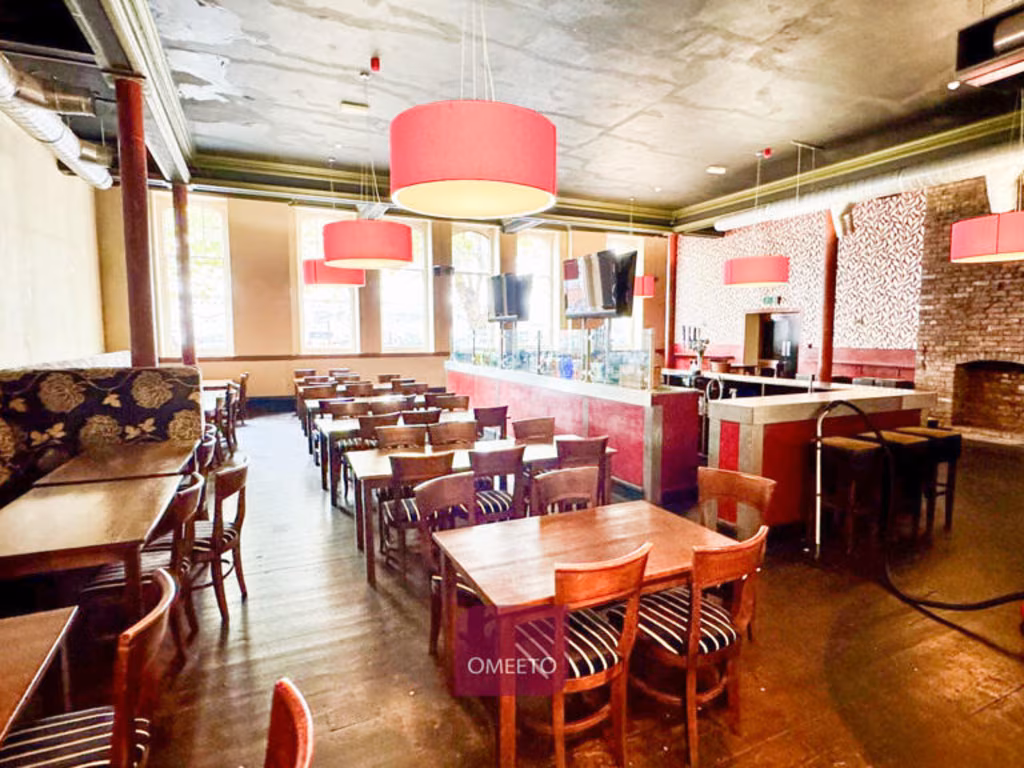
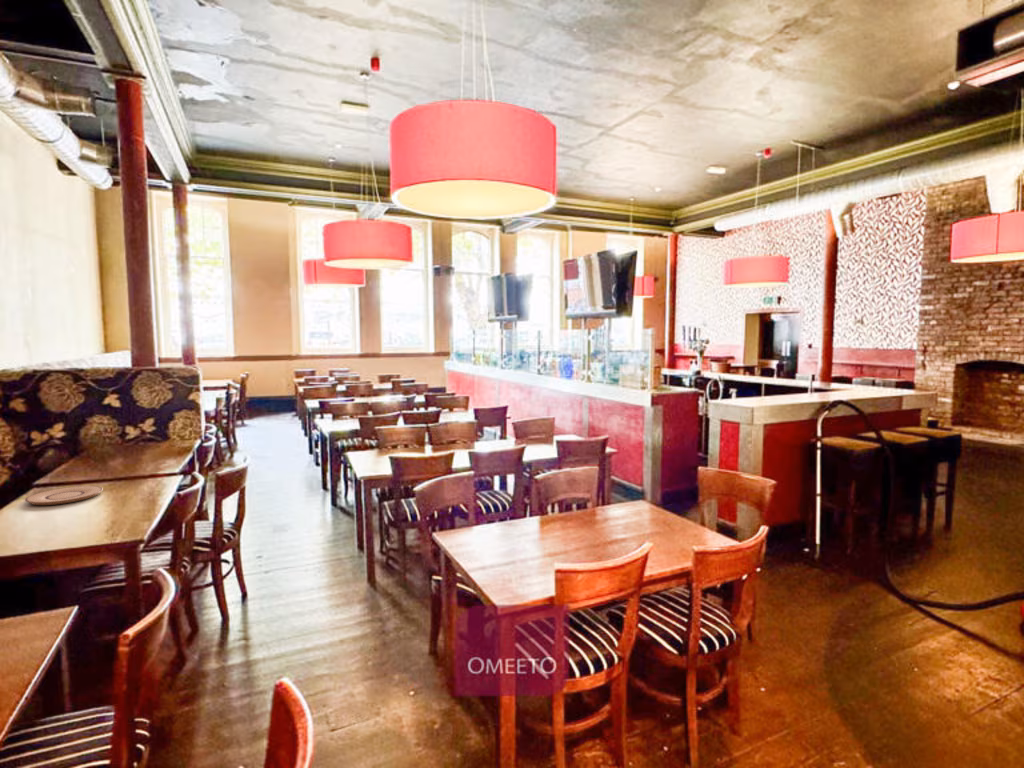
+ plate [24,485,104,506]
